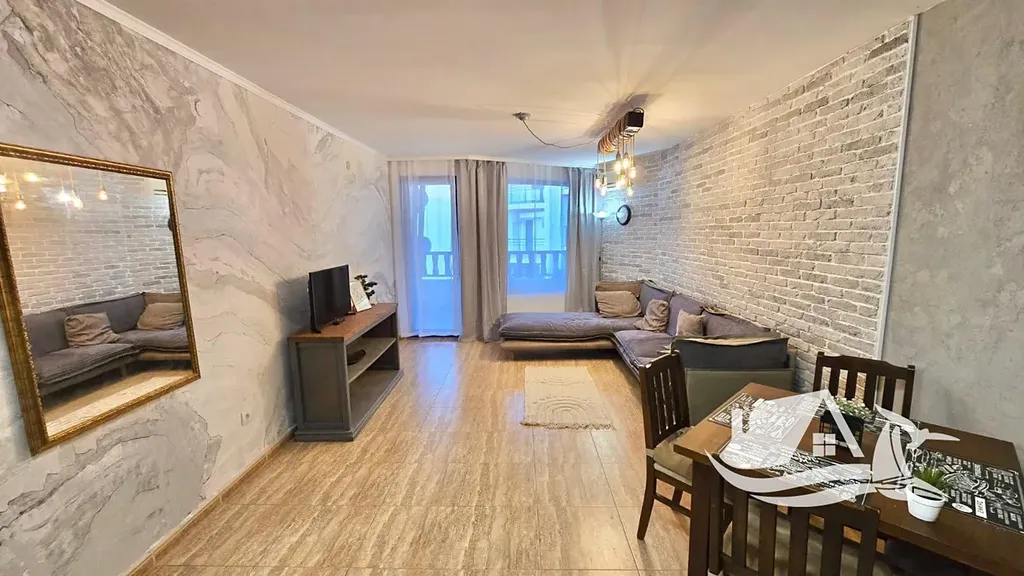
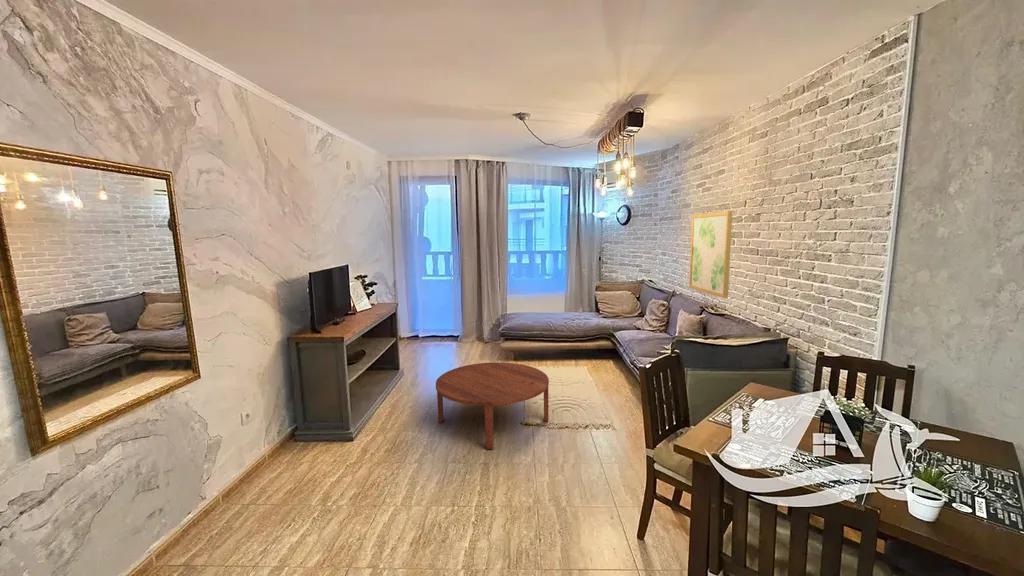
+ wall art [688,210,733,299]
+ coffee table [435,361,550,450]
